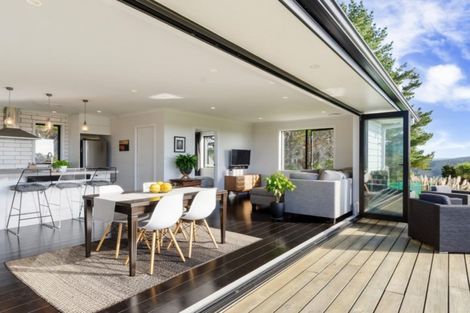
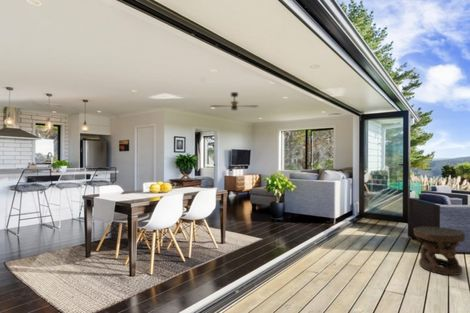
+ ceiling fan [210,91,260,112]
+ side table [413,225,466,276]
